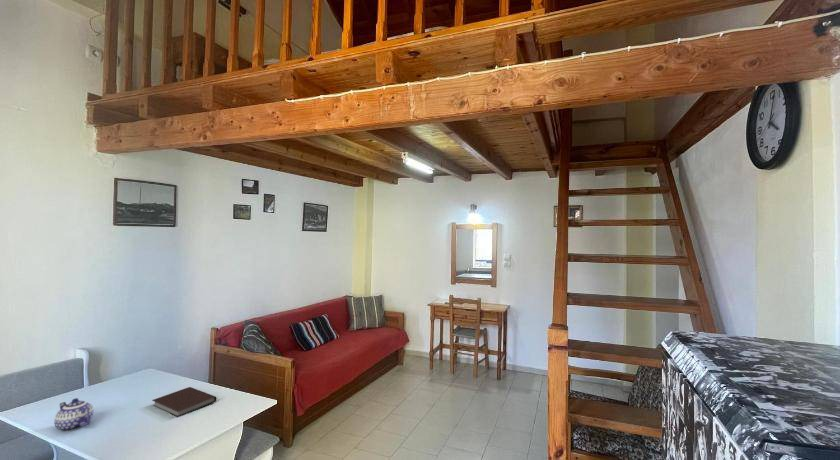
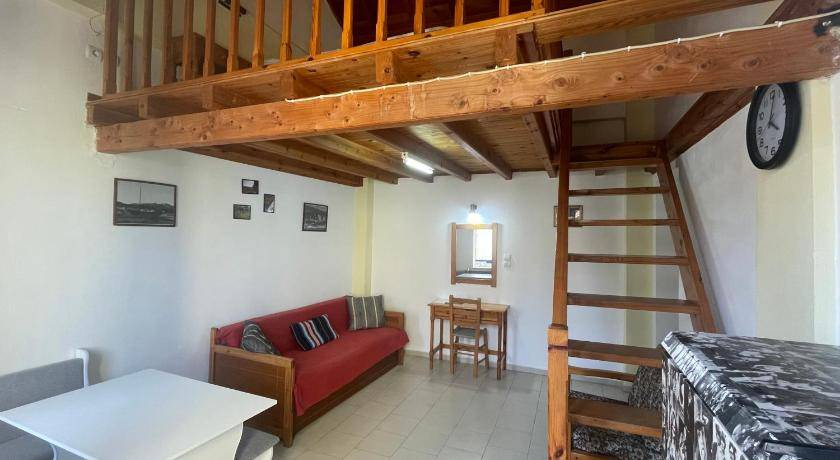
- notebook [151,386,217,418]
- teapot [53,397,95,433]
